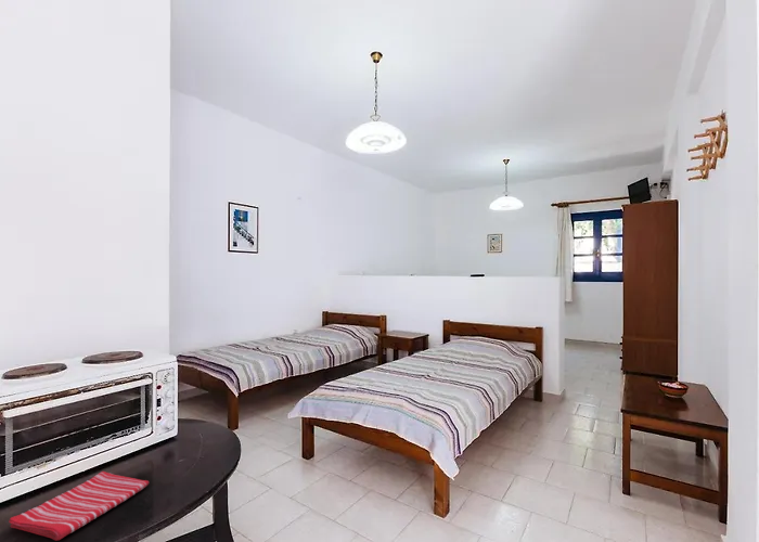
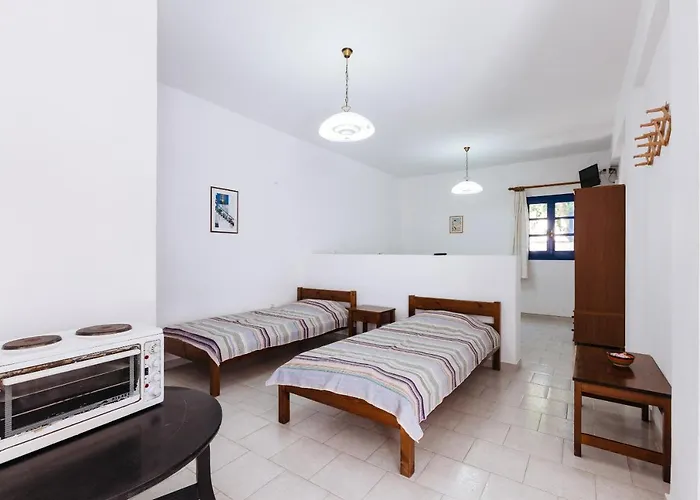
- dish towel [8,470,150,541]
